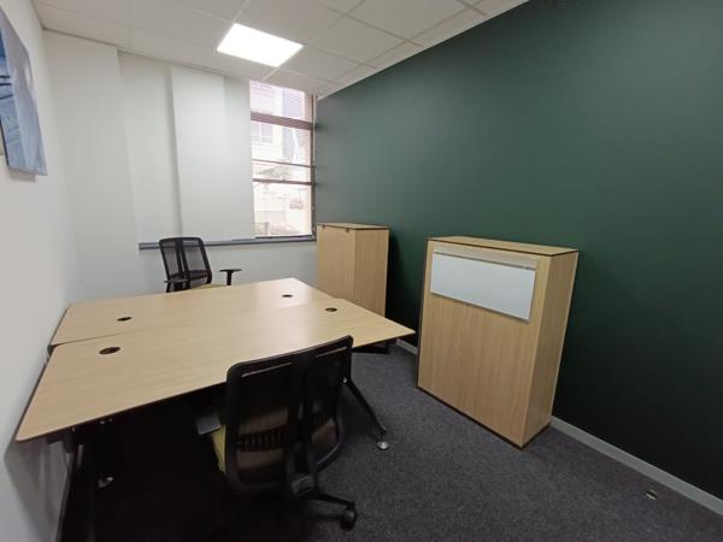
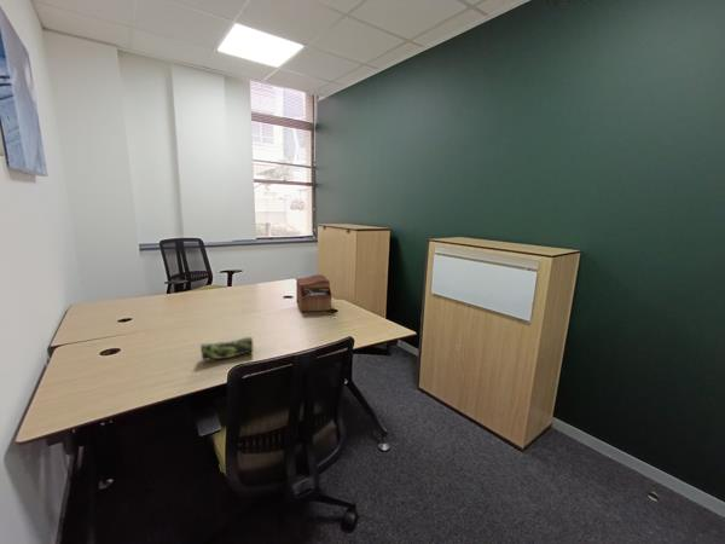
+ pencil case [198,336,254,361]
+ sewing box [295,273,334,313]
